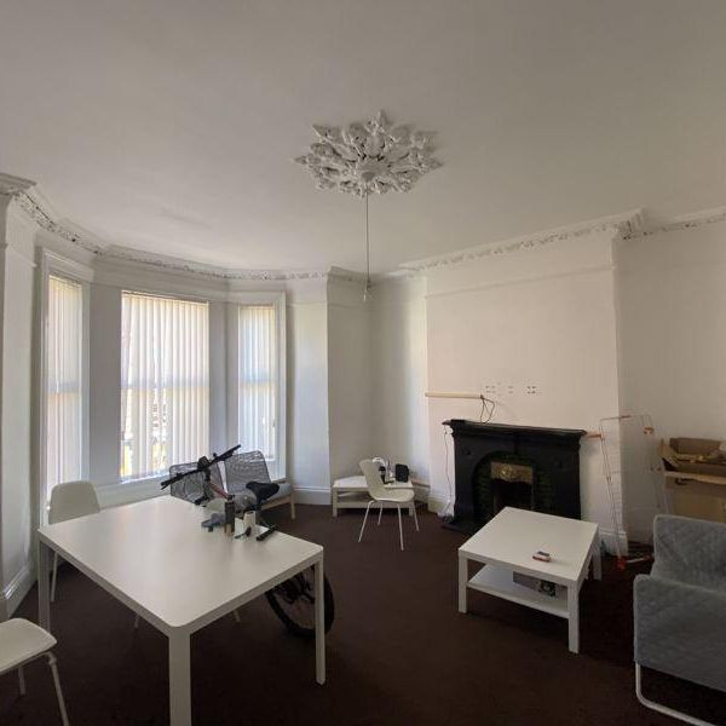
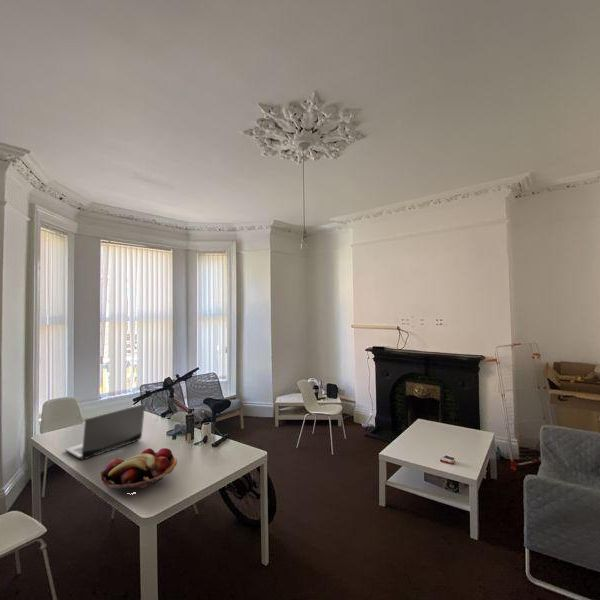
+ fruit basket [100,447,178,493]
+ laptop computer [64,403,146,461]
